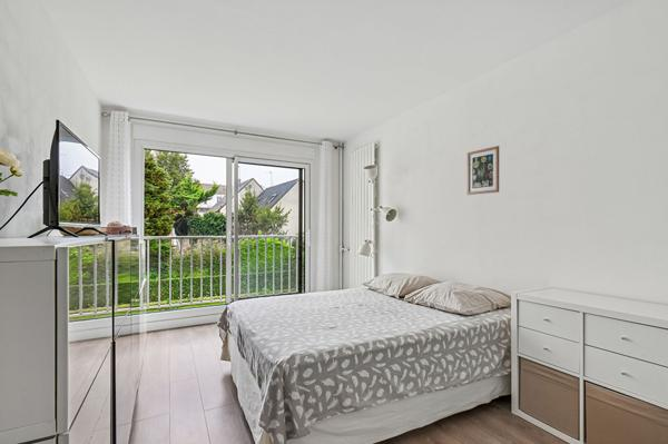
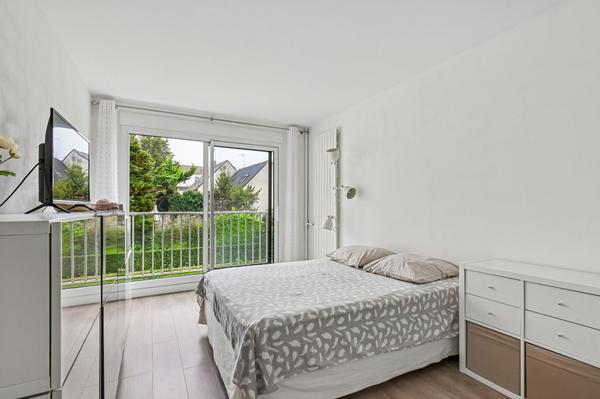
- wall art [466,145,500,196]
